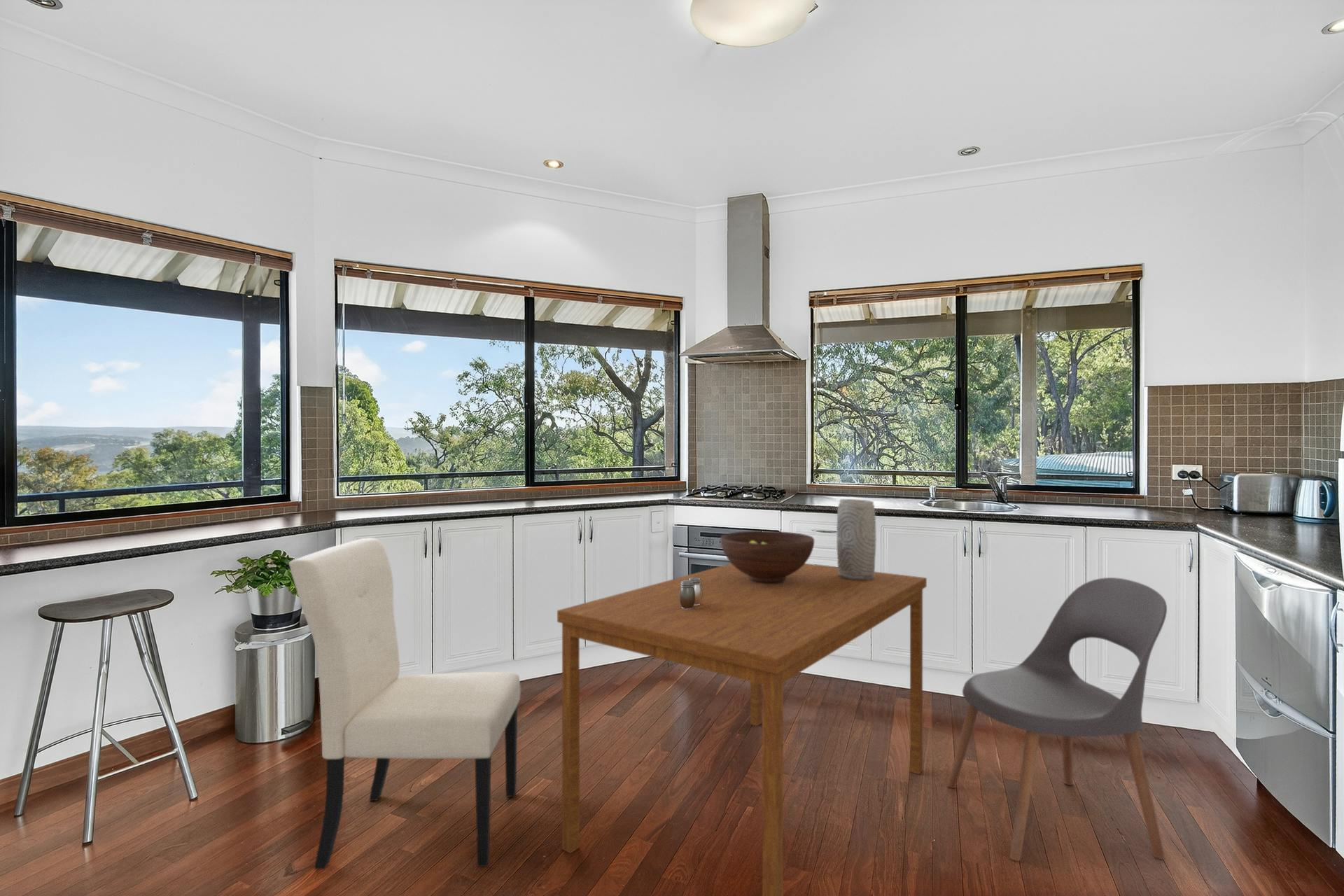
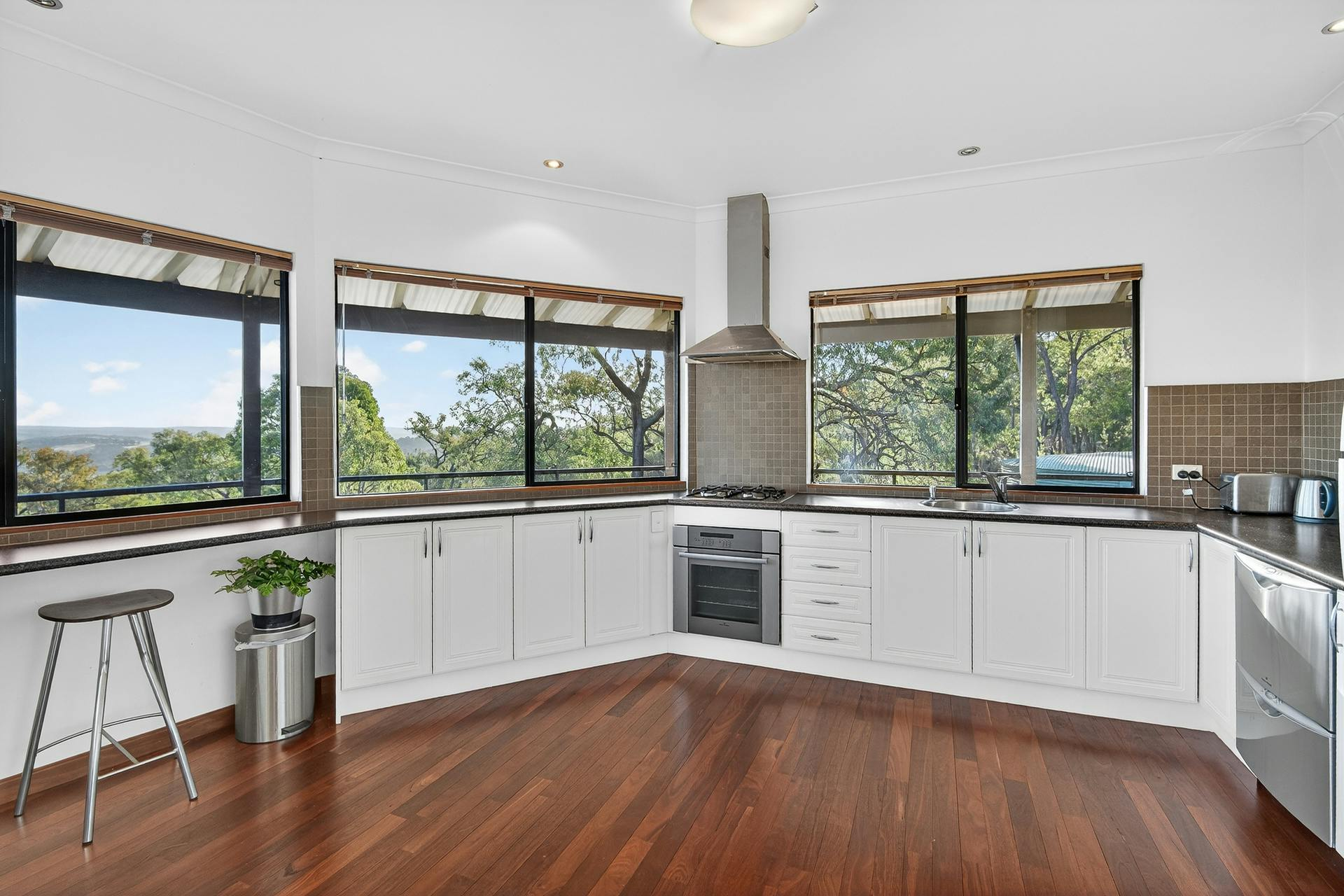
- chair [288,537,521,870]
- salt and pepper shaker [680,577,702,609]
- vase [836,498,877,580]
- dining table [556,563,928,896]
- chair [946,577,1168,862]
- fruit bowl [720,531,815,583]
